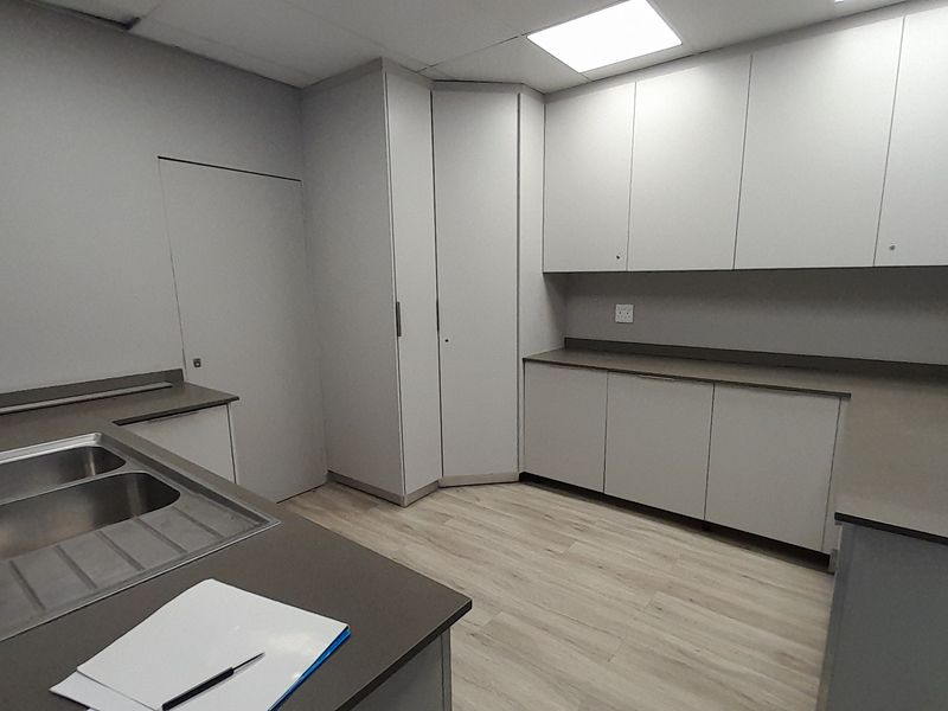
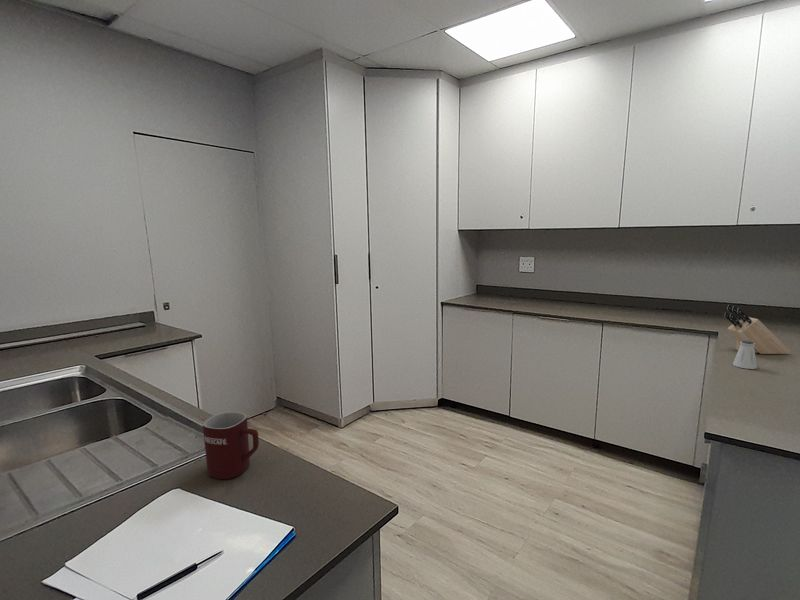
+ knife block [723,304,792,355]
+ mug [202,411,260,480]
+ saltshaker [732,340,758,370]
